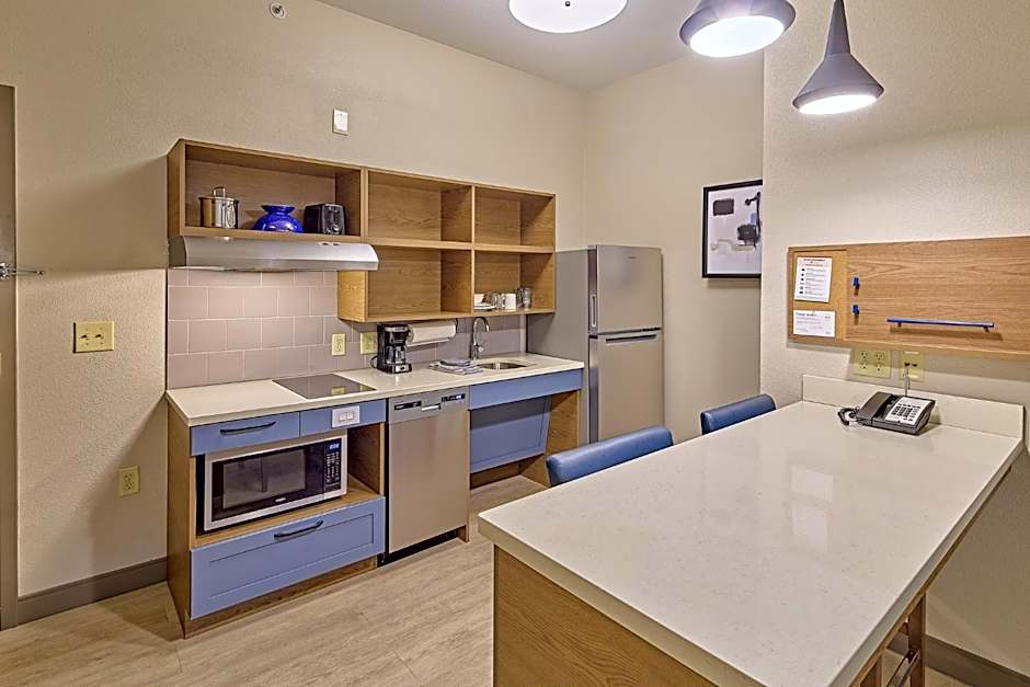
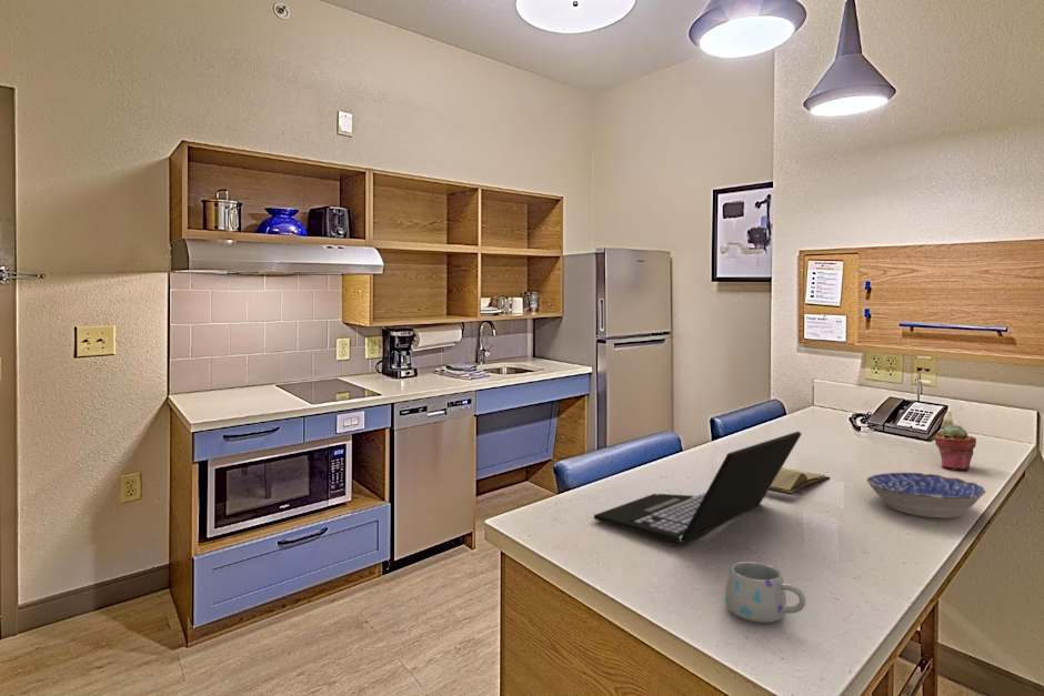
+ mug [724,561,806,624]
+ bowl [865,472,987,520]
+ potted succulent [934,423,977,471]
+ hardback book [767,466,831,496]
+ laptop [593,431,802,544]
